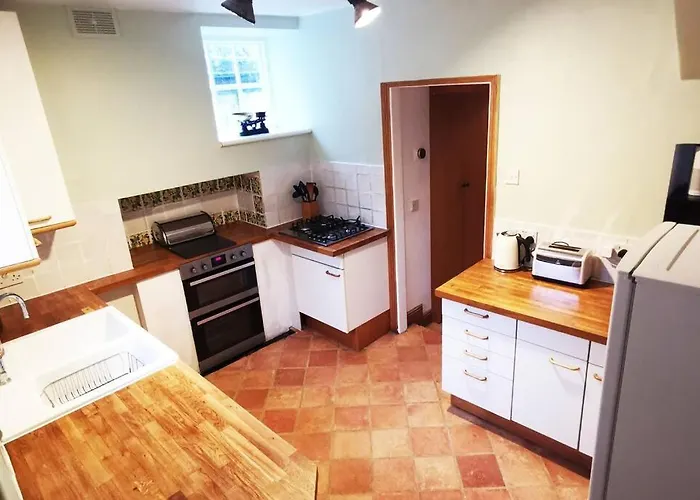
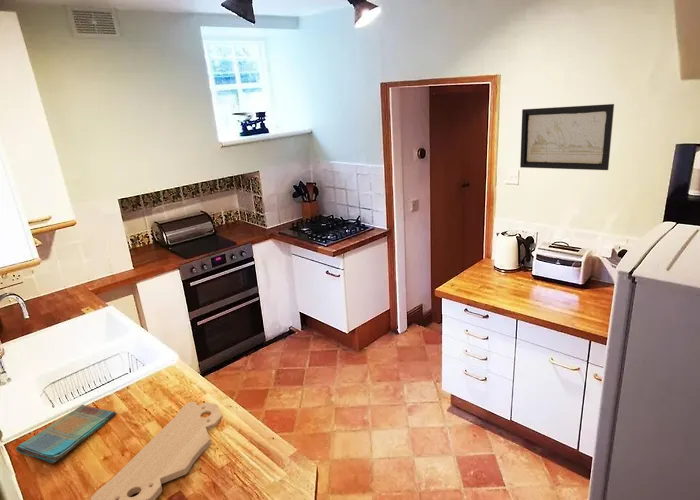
+ wall art [519,103,615,171]
+ dish towel [15,404,117,464]
+ cutting board [89,401,223,500]
